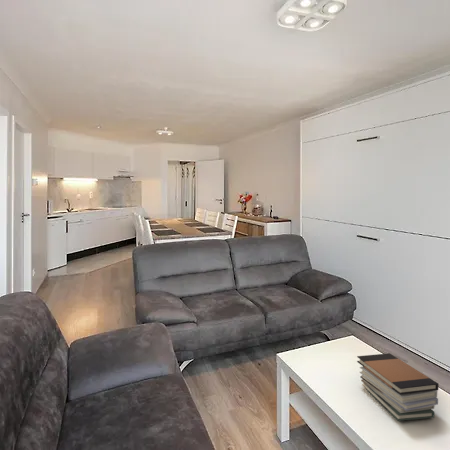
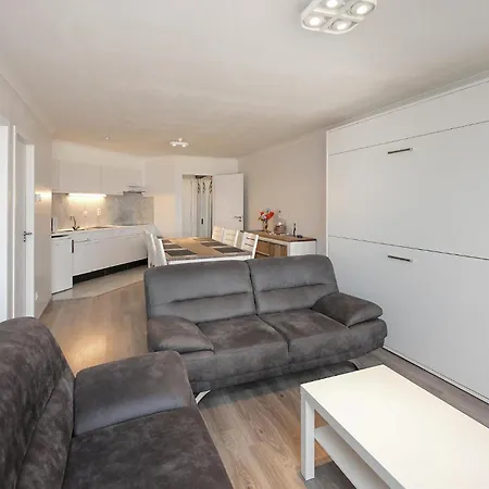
- book stack [356,352,439,422]
